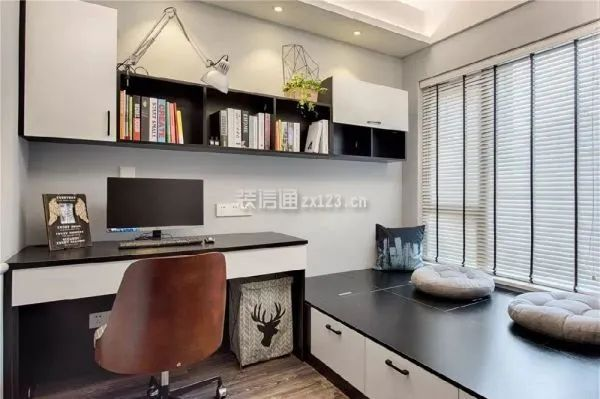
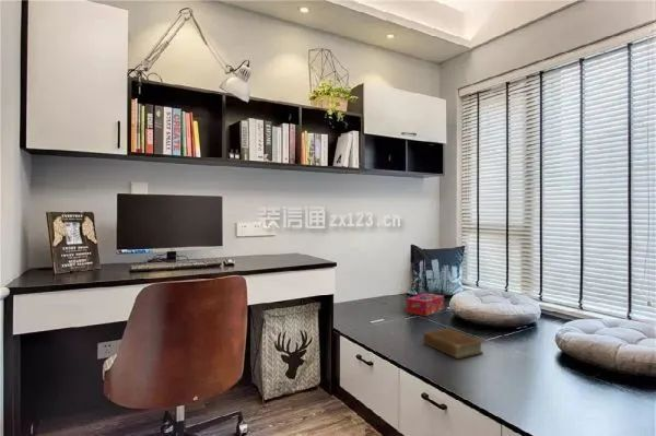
+ tissue box [406,292,445,317]
+ book [422,328,484,360]
